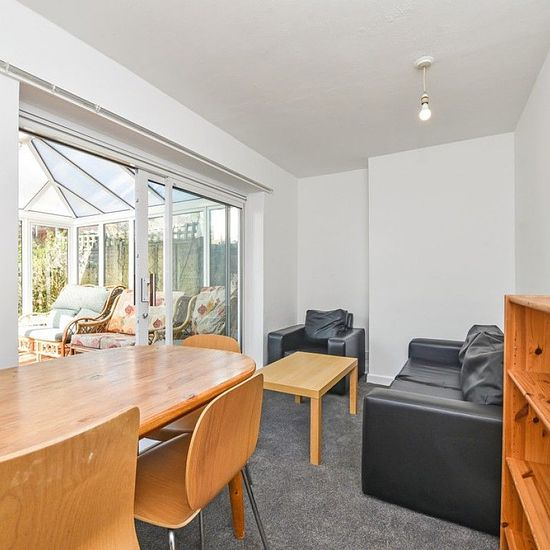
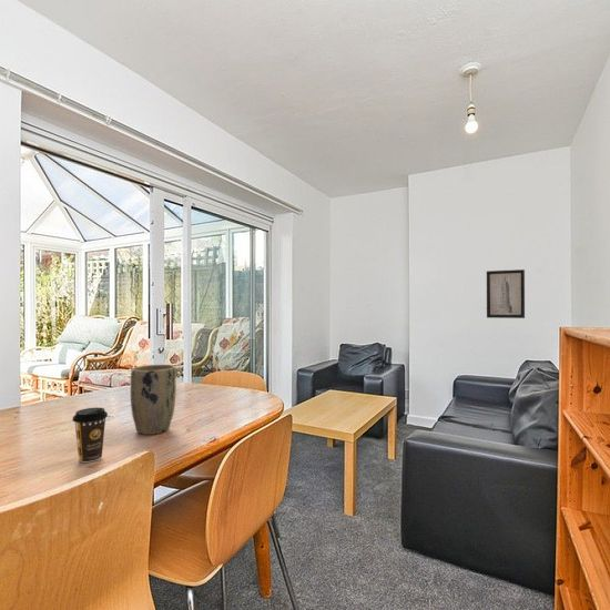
+ wall art [486,268,526,319]
+ plant pot [130,364,177,436]
+ coffee cup [71,407,109,464]
